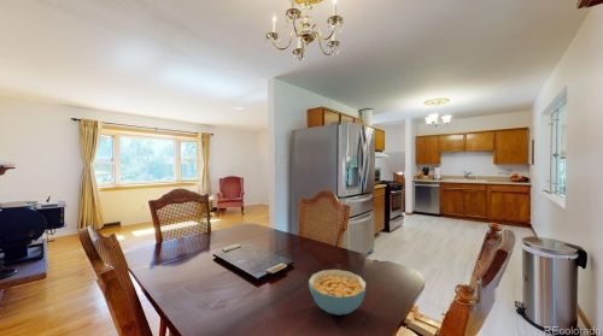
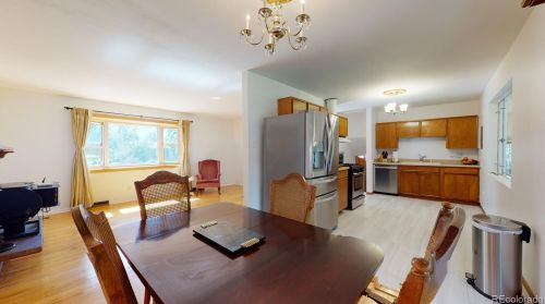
- cereal bowl [308,269,368,316]
